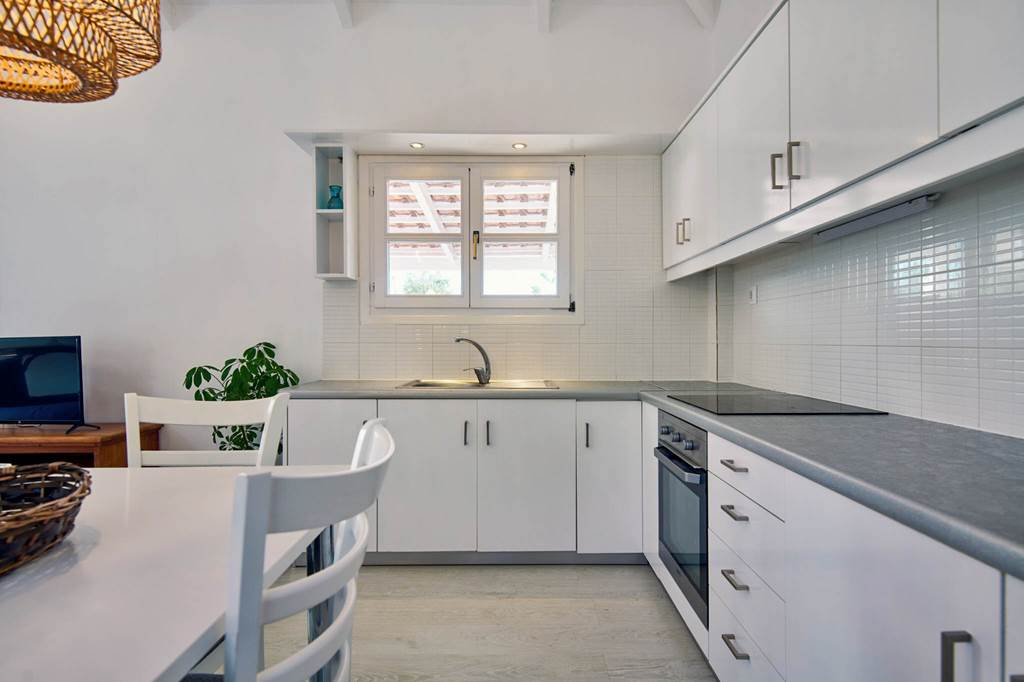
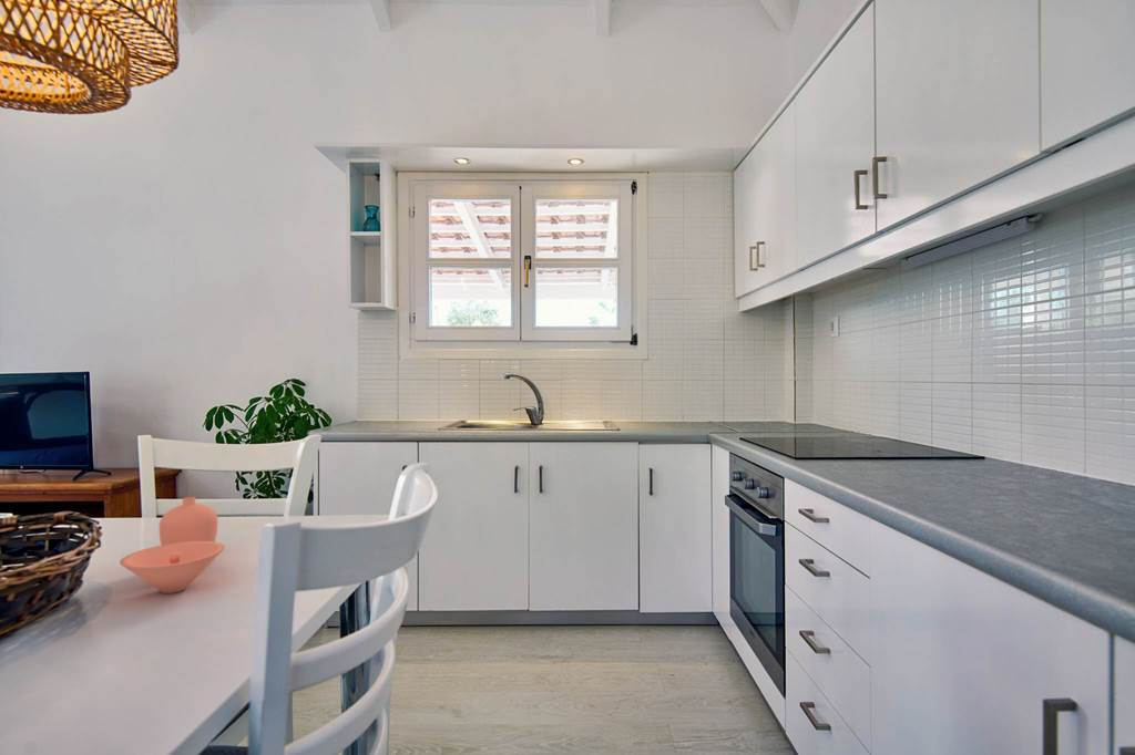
+ decorative bowl [119,496,226,594]
